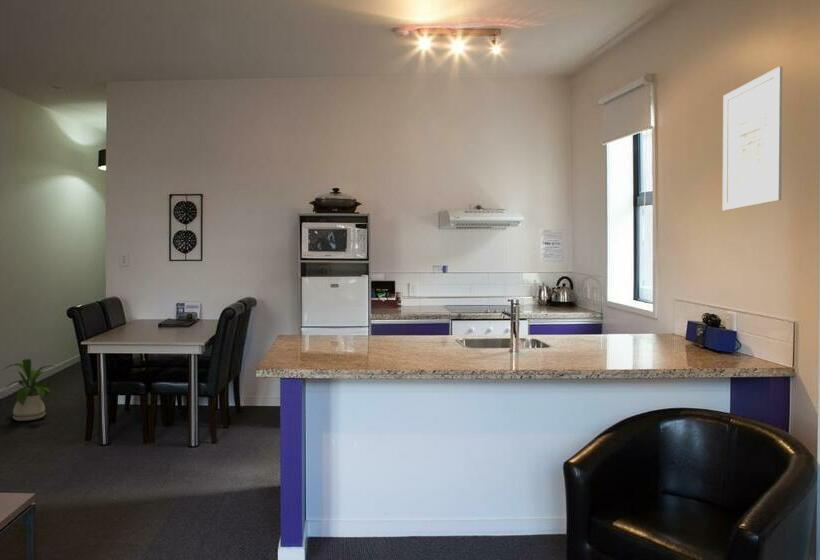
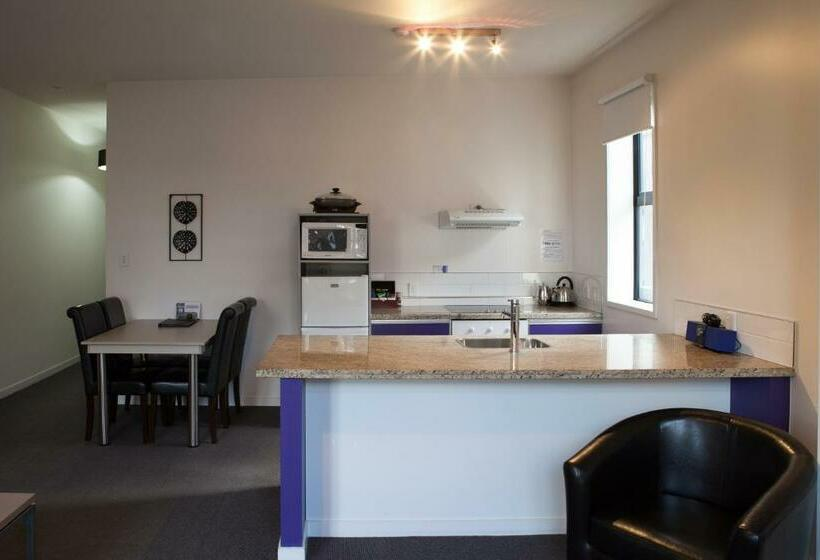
- wall art [722,66,783,211]
- house plant [3,358,61,422]
